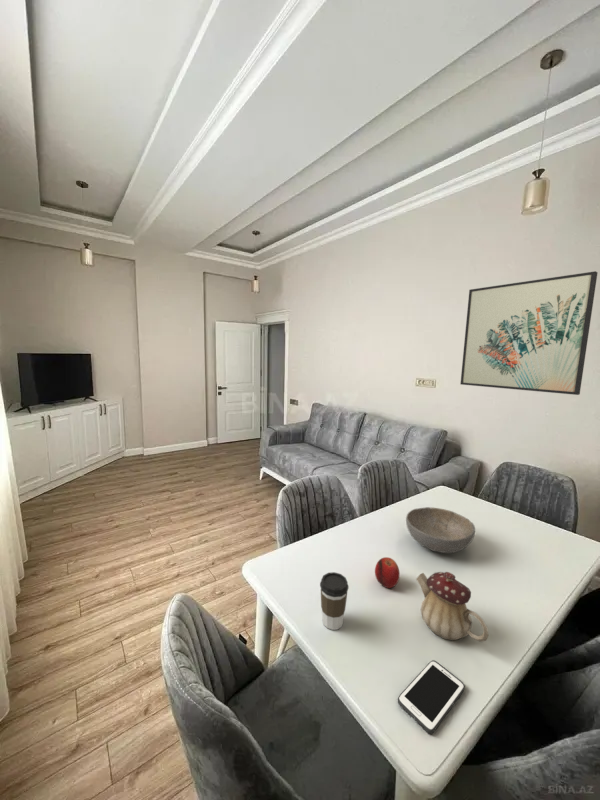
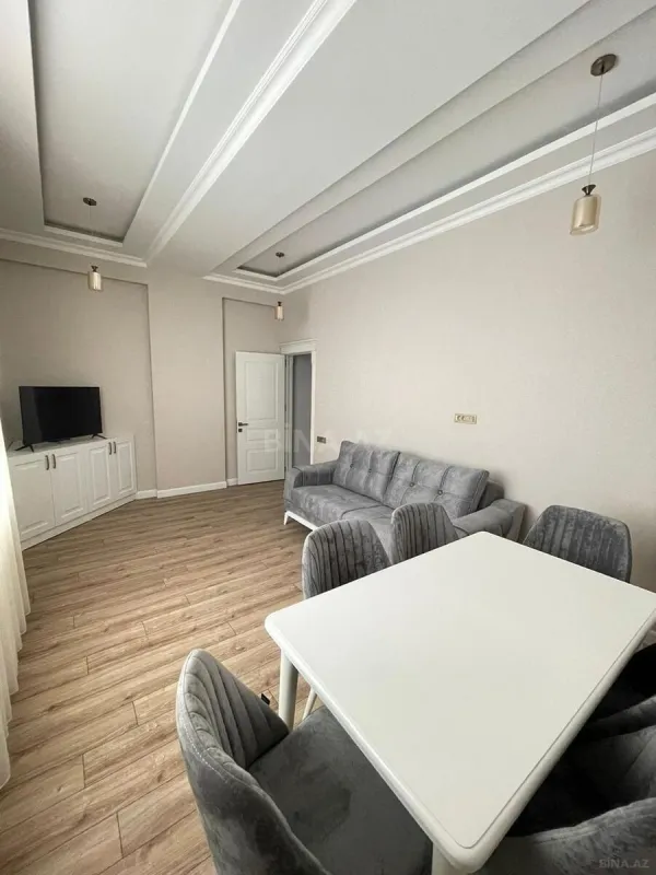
- bowl [405,506,476,554]
- teapot [415,571,489,643]
- fruit [374,556,401,589]
- coffee cup [319,571,349,631]
- wall art [459,270,599,396]
- cell phone [397,659,466,734]
